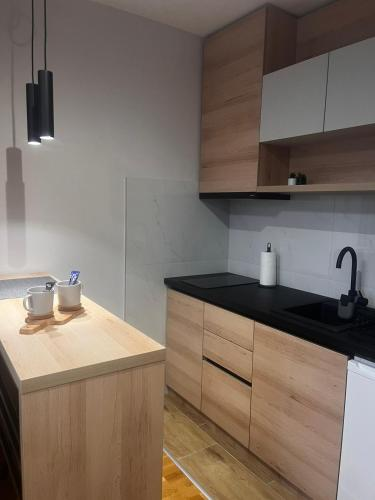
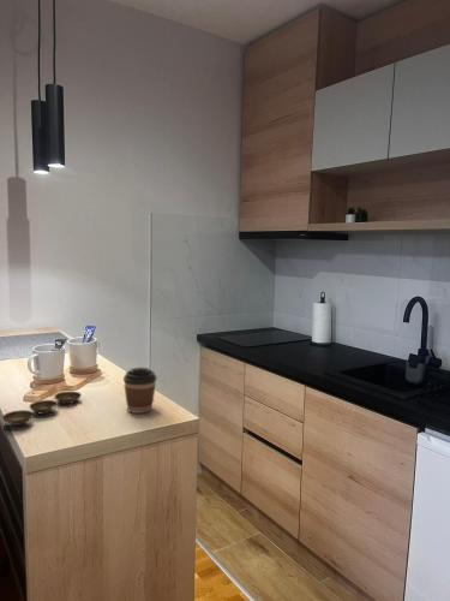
+ coffee cup [122,367,157,415]
+ bowl [1,391,83,427]
